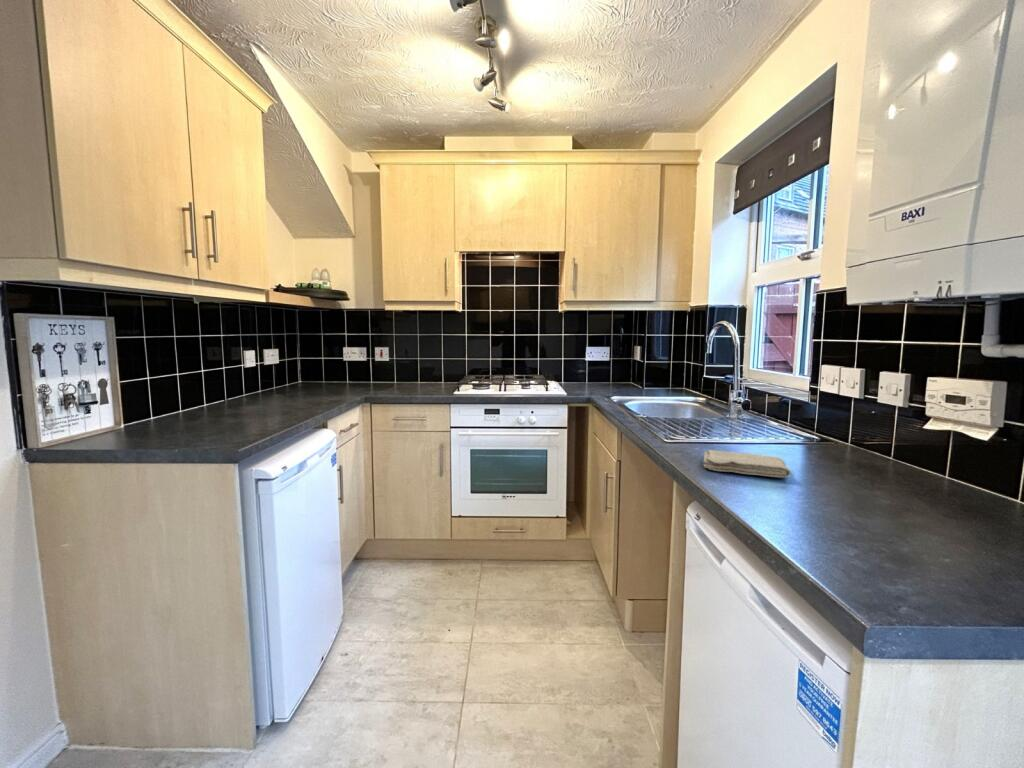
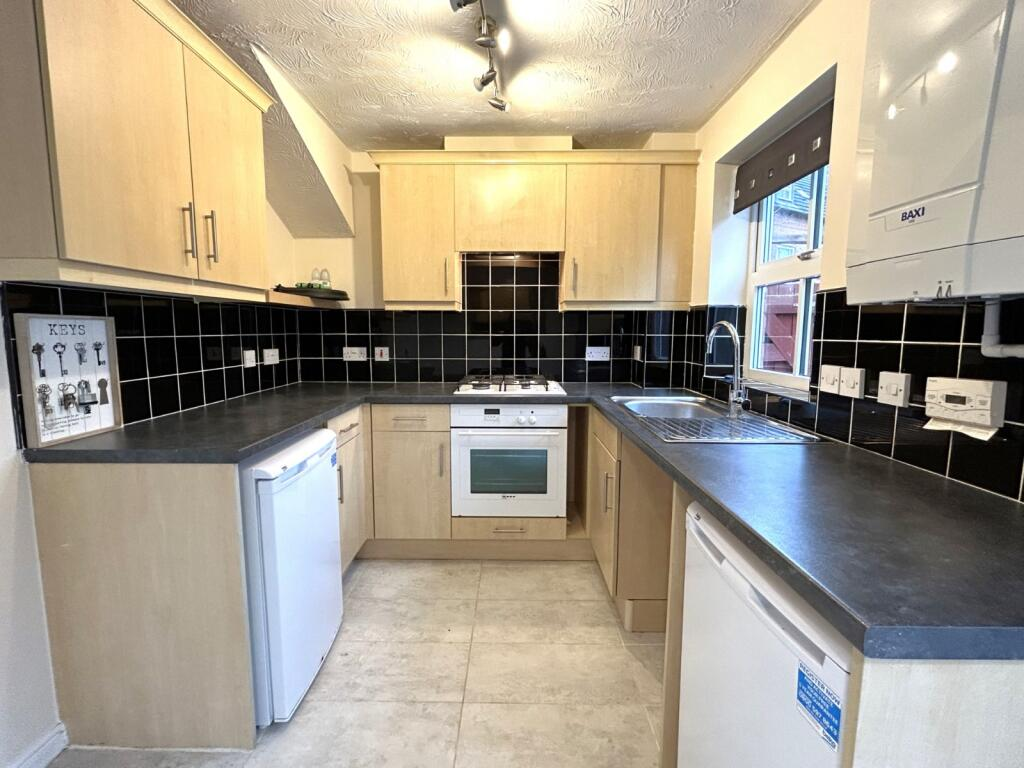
- washcloth [702,449,792,478]
